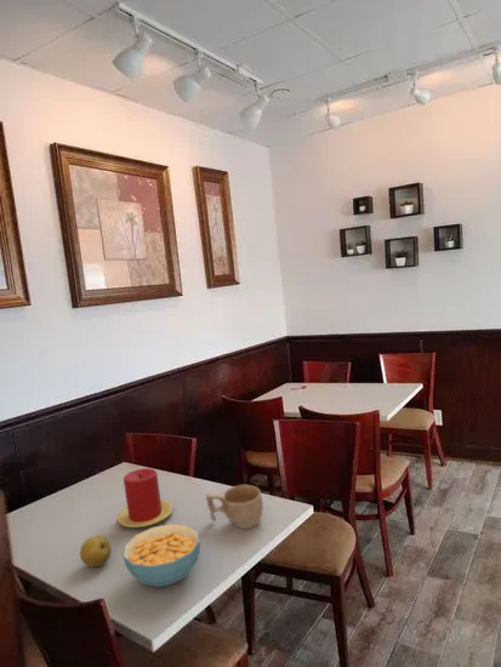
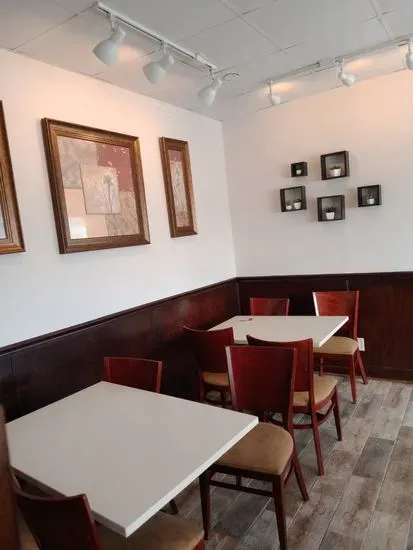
- candle [116,467,173,529]
- fruit [79,535,113,568]
- cup [205,484,264,530]
- cereal bowl [121,523,201,588]
